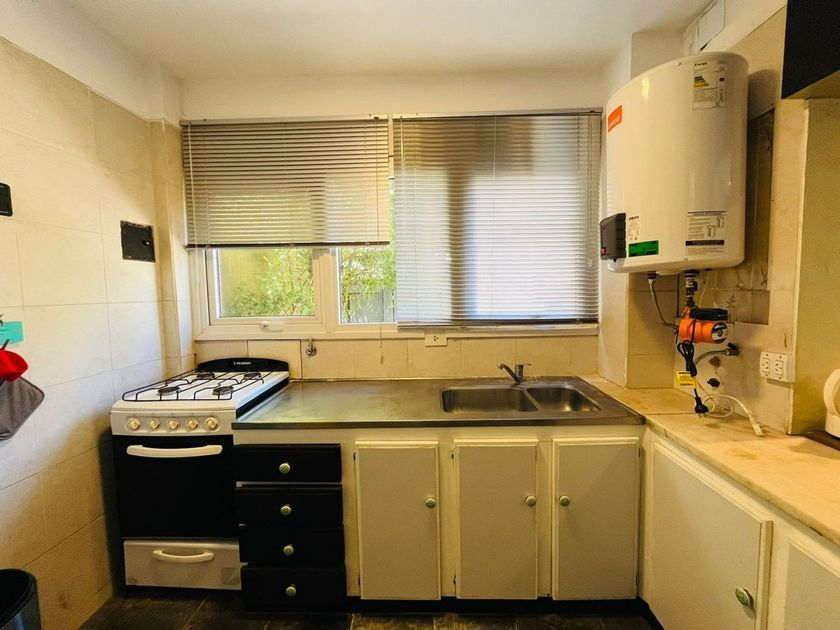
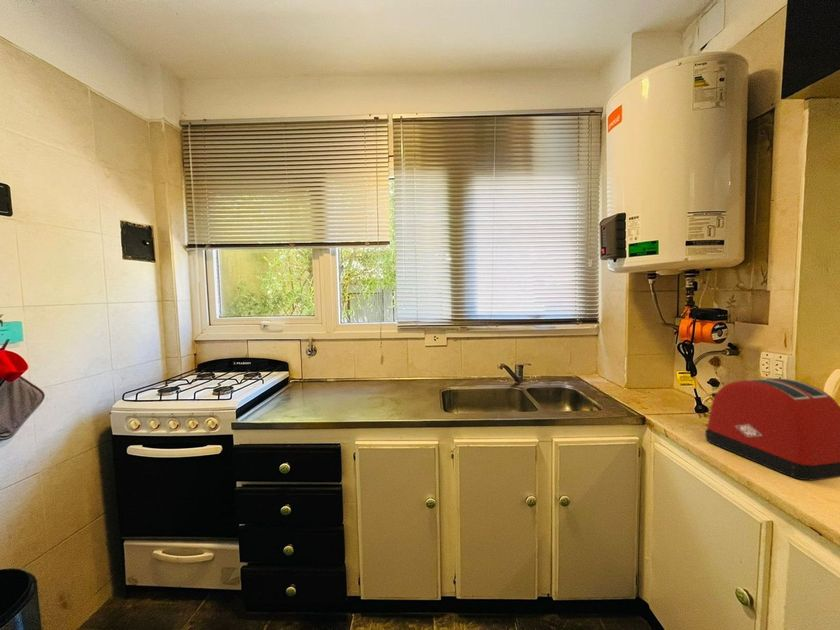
+ toaster [704,377,840,482]
